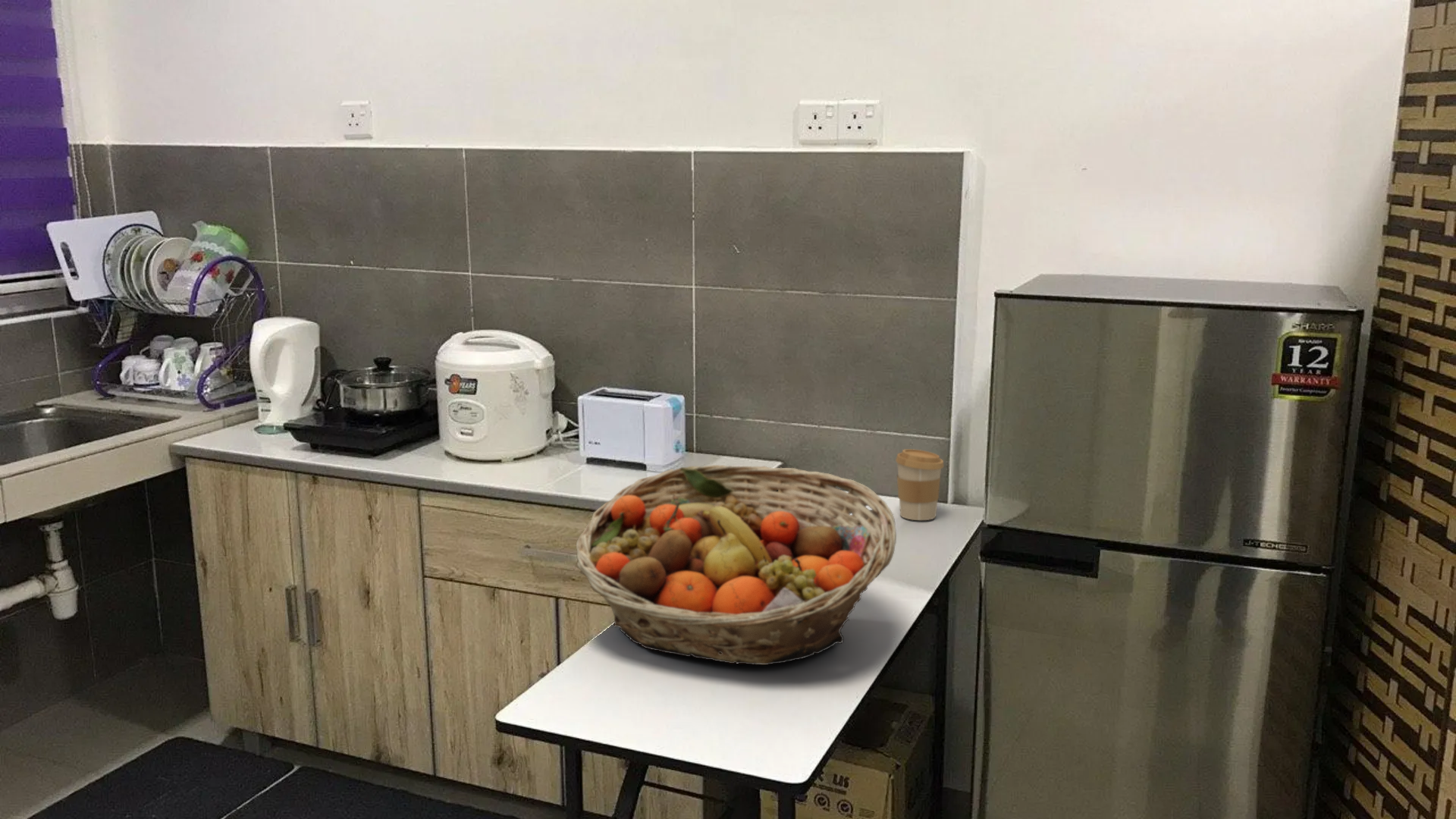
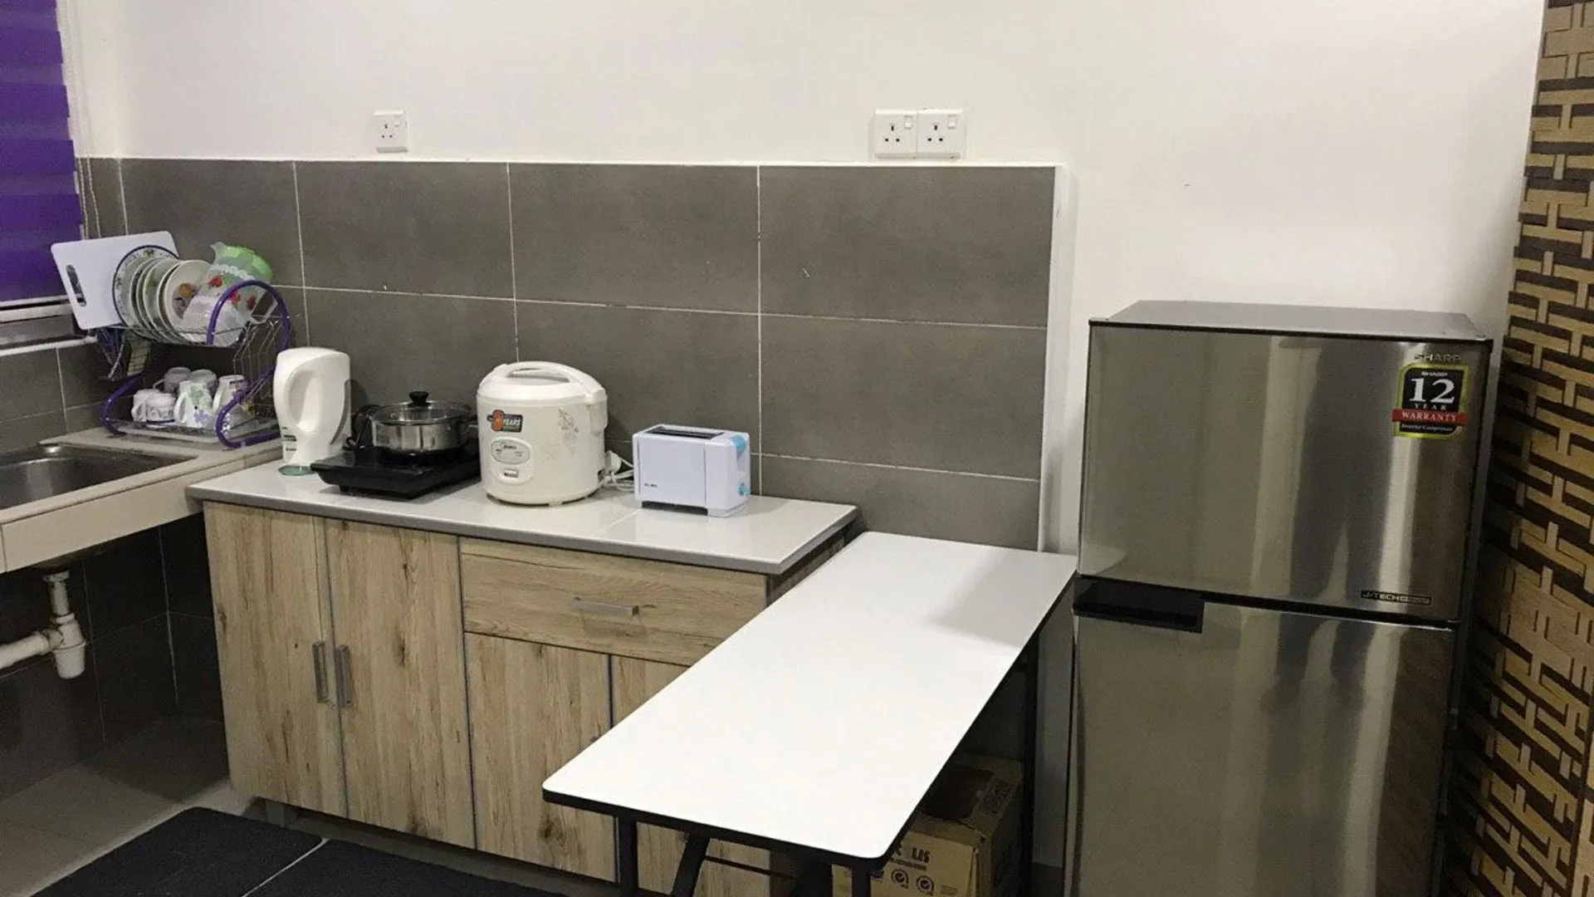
- fruit basket [575,464,897,666]
- coffee cup [895,448,944,521]
